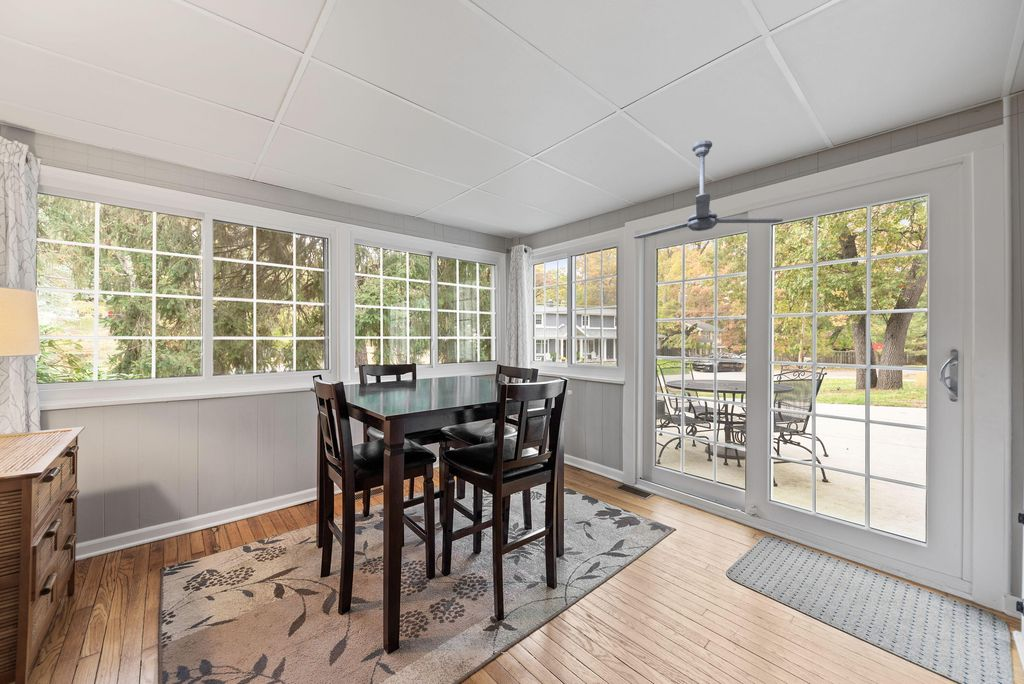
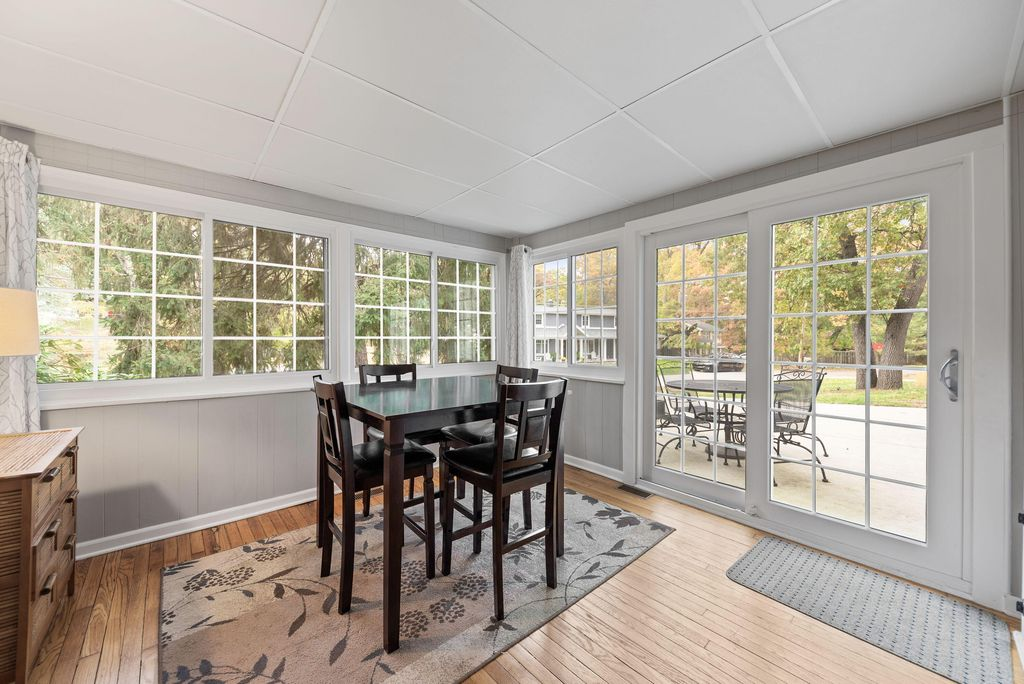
- ceiling fan [633,139,784,240]
